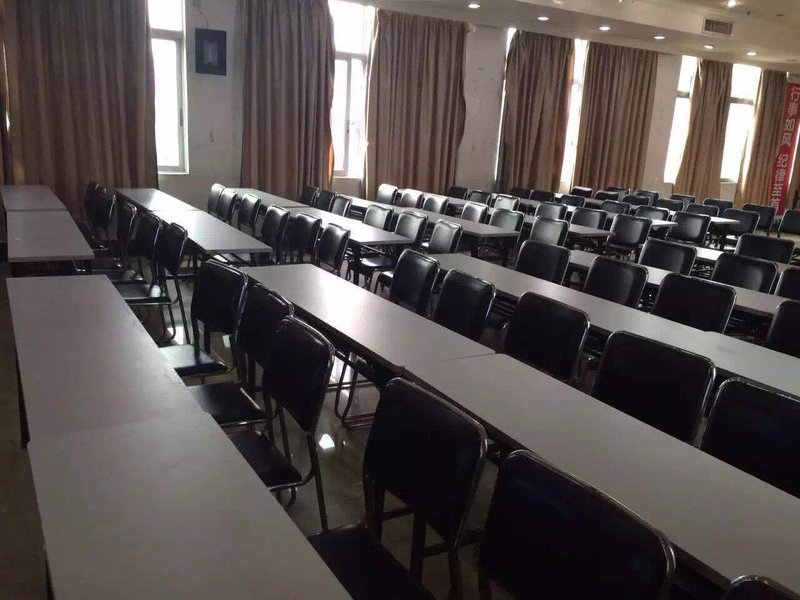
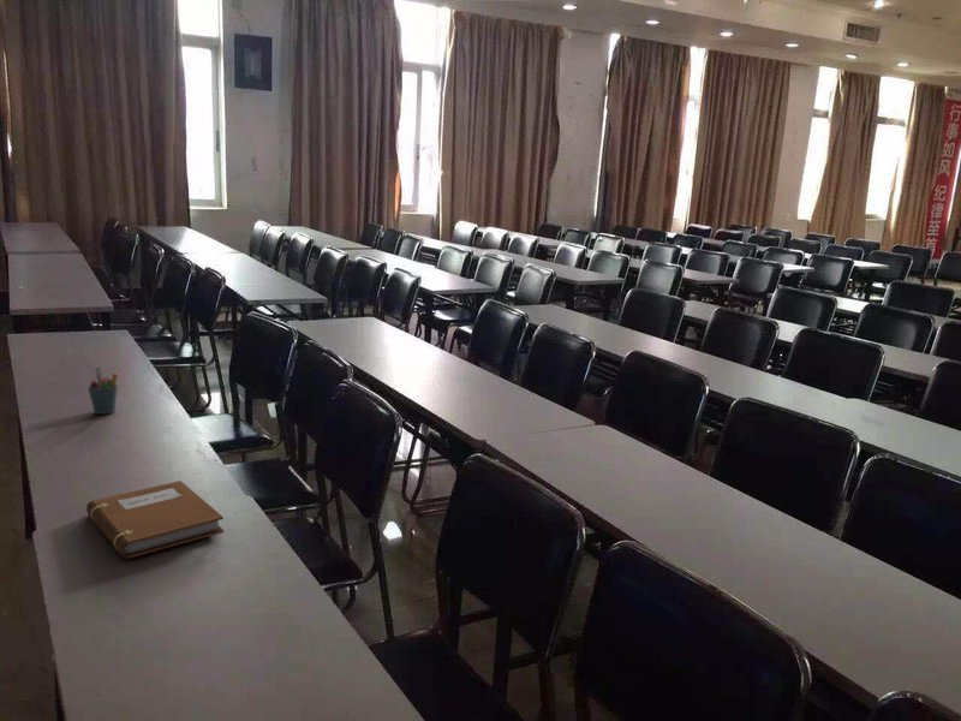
+ pen holder [86,367,119,416]
+ notebook [85,479,225,559]
